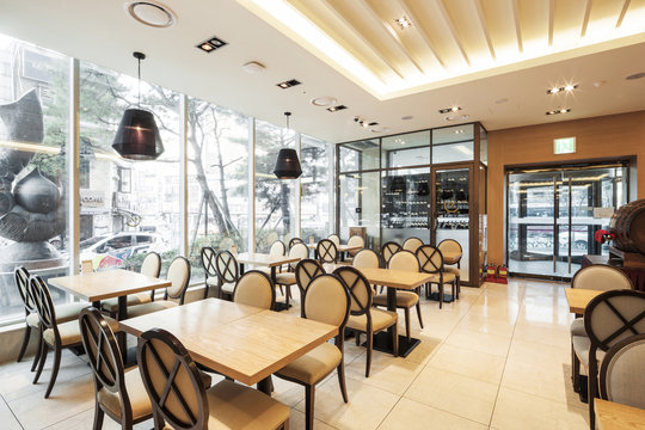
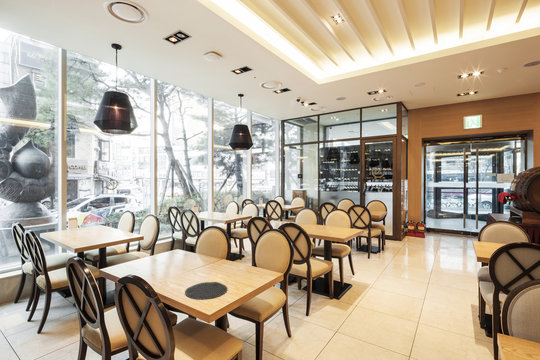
+ plate [184,281,228,301]
